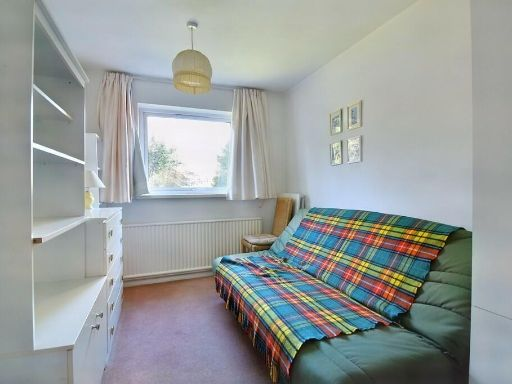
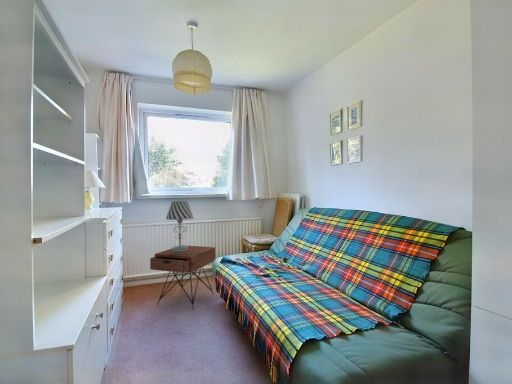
+ nightstand [149,244,216,311]
+ table lamp [165,200,194,251]
